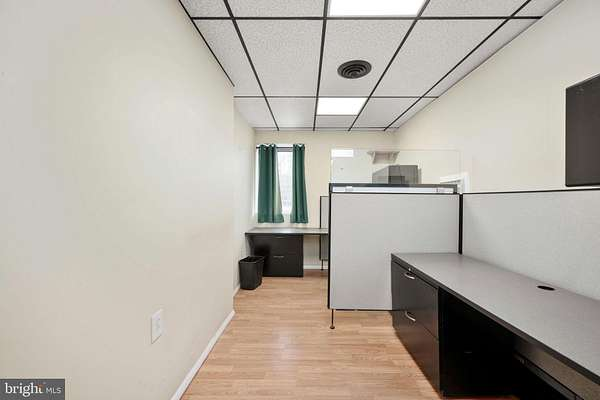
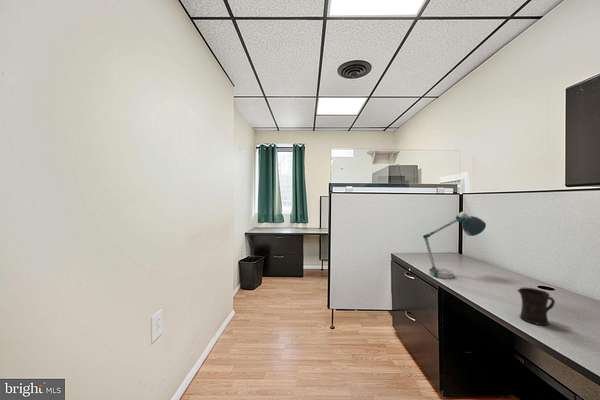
+ mug [516,287,556,326]
+ desk lamp [422,211,487,279]
